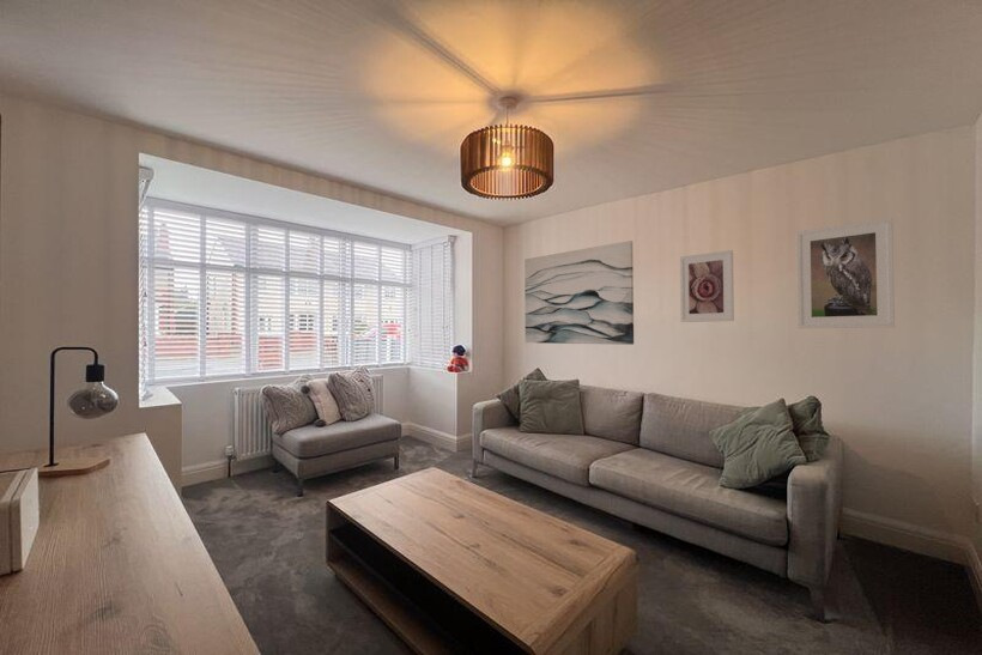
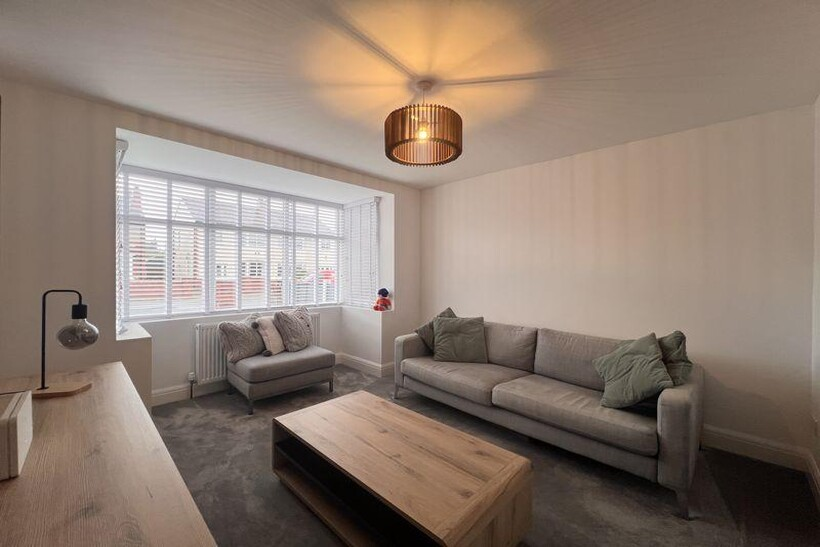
- wall art [523,239,635,346]
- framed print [795,217,896,329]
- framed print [679,249,735,323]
